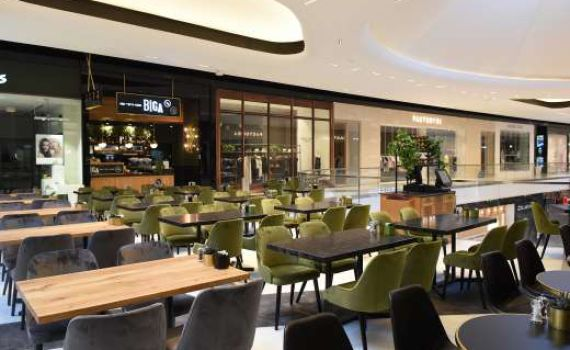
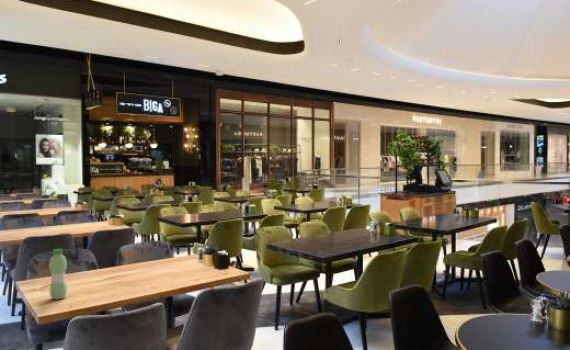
+ water bottle [48,248,68,301]
